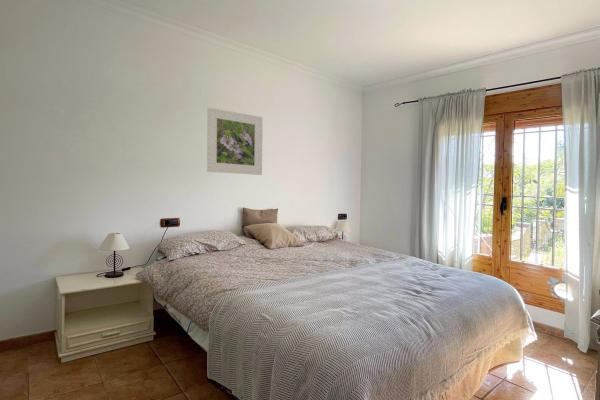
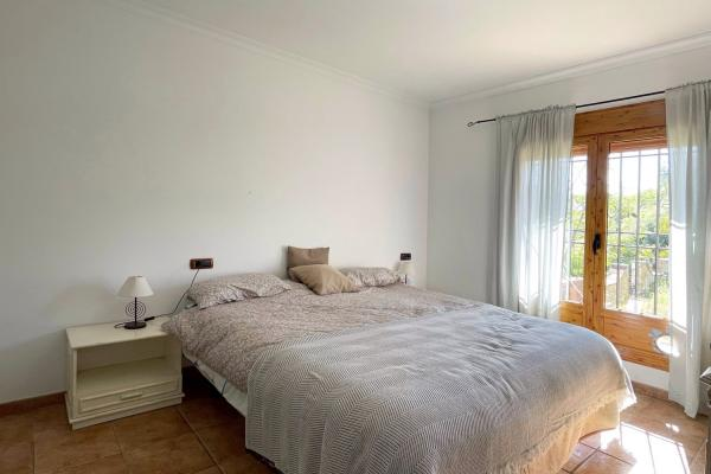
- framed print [206,106,264,176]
